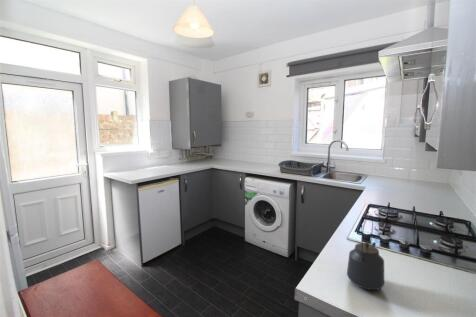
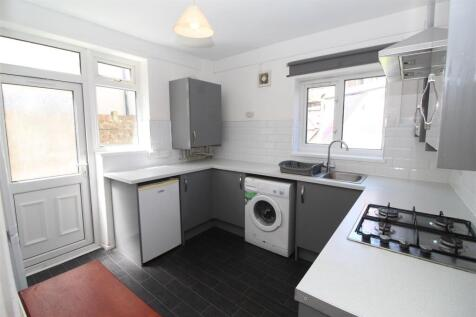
- kettle [346,214,385,291]
